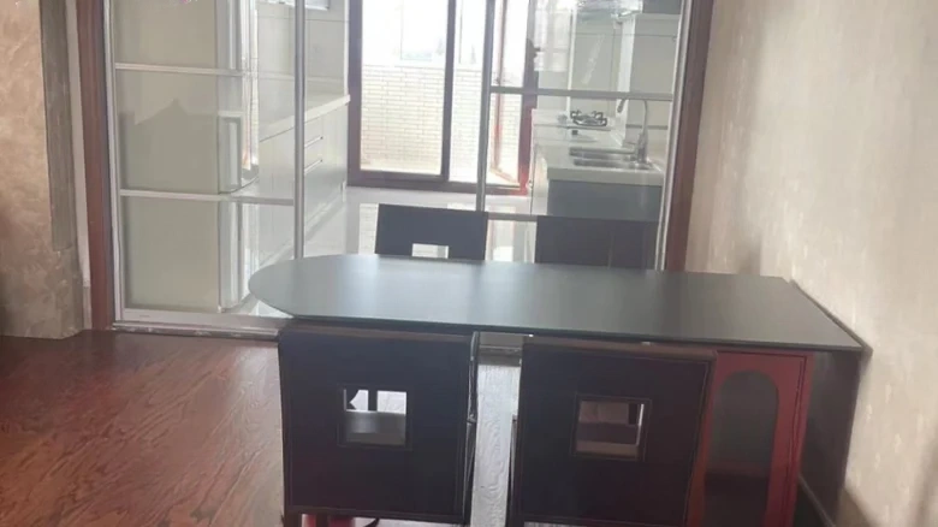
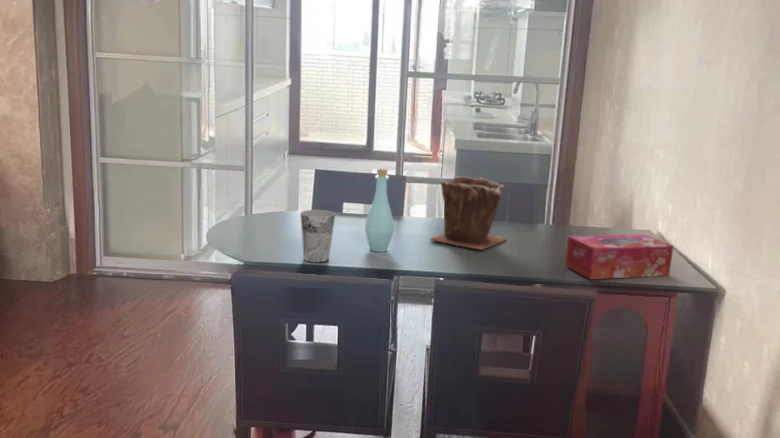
+ plant pot [429,175,507,251]
+ cup [299,209,336,263]
+ tissue box [564,233,674,280]
+ bottle [364,168,395,253]
